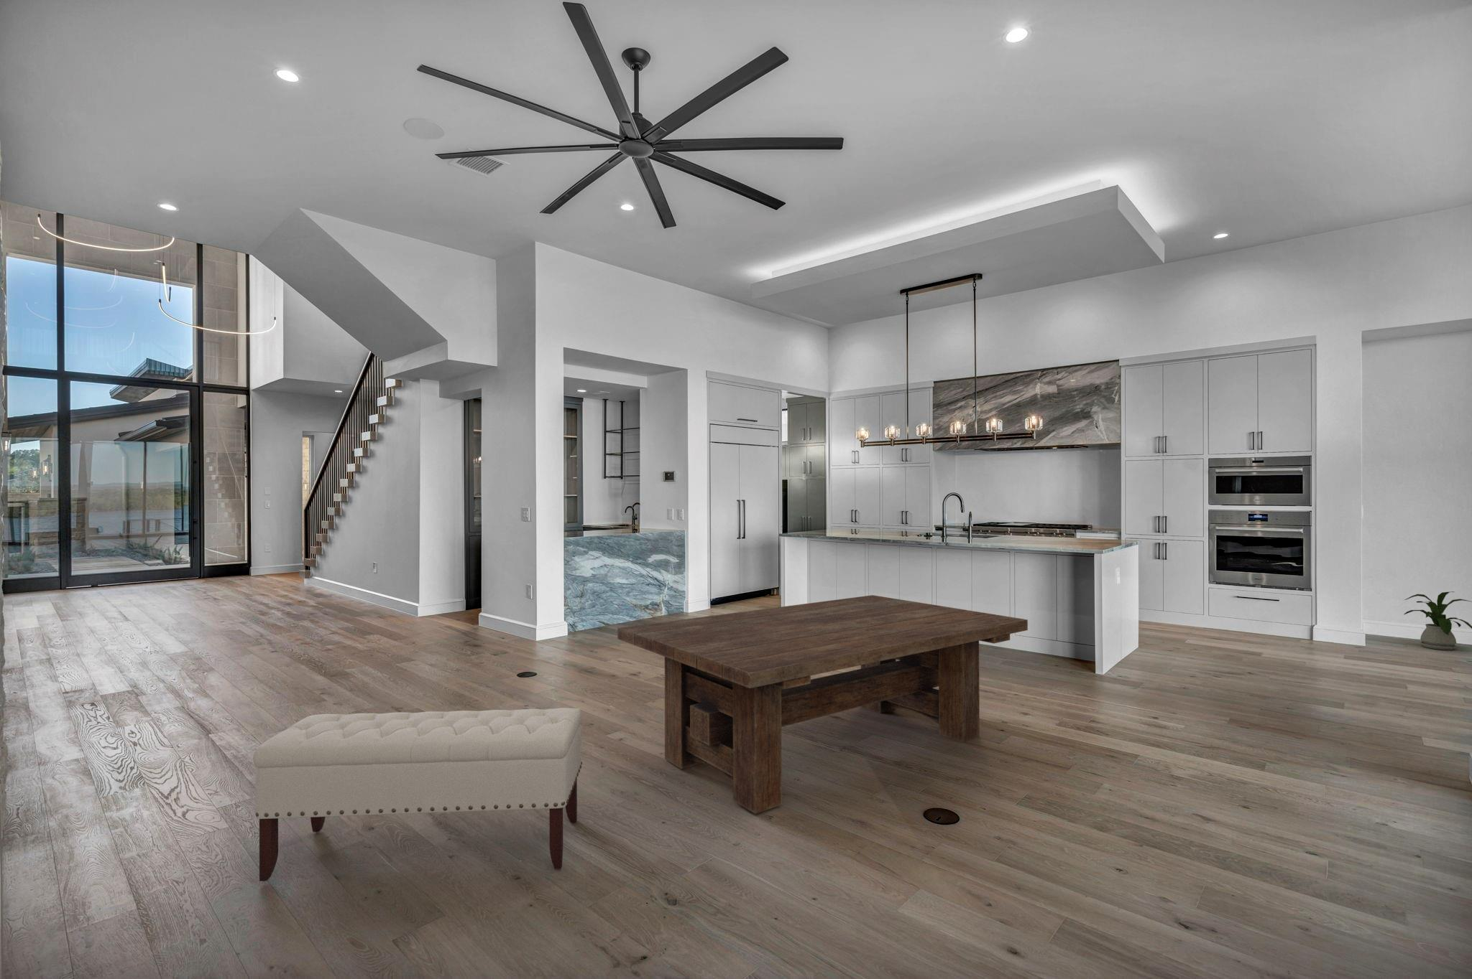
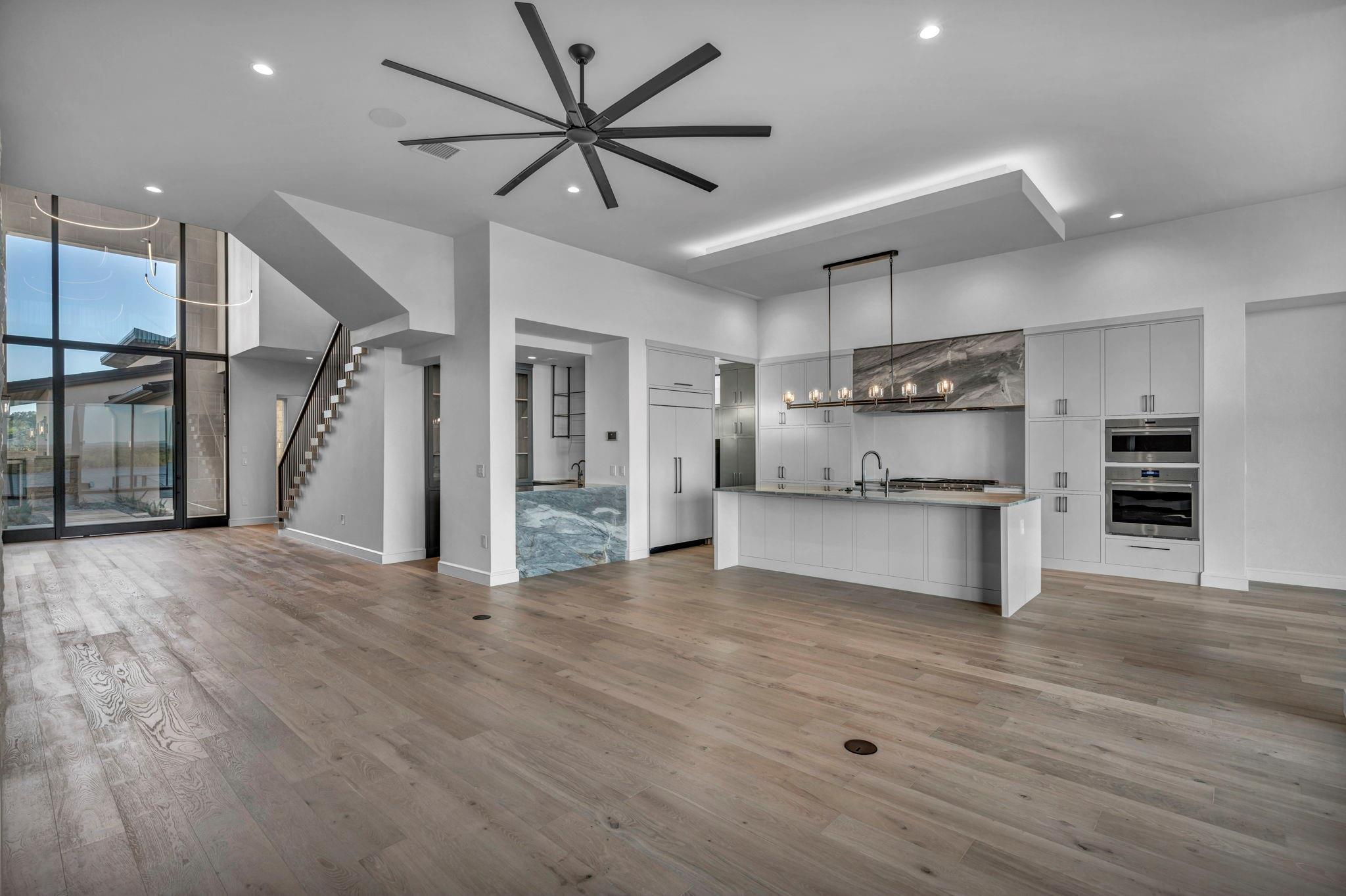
- dining table [617,594,1028,815]
- bench [253,707,583,882]
- house plant [1403,591,1472,650]
